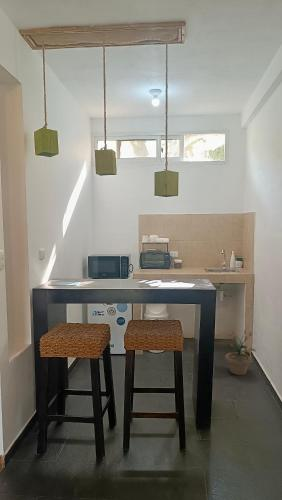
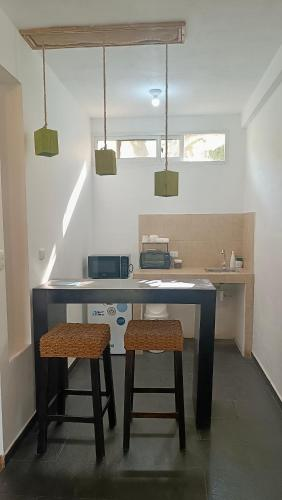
- potted plant [224,329,256,376]
